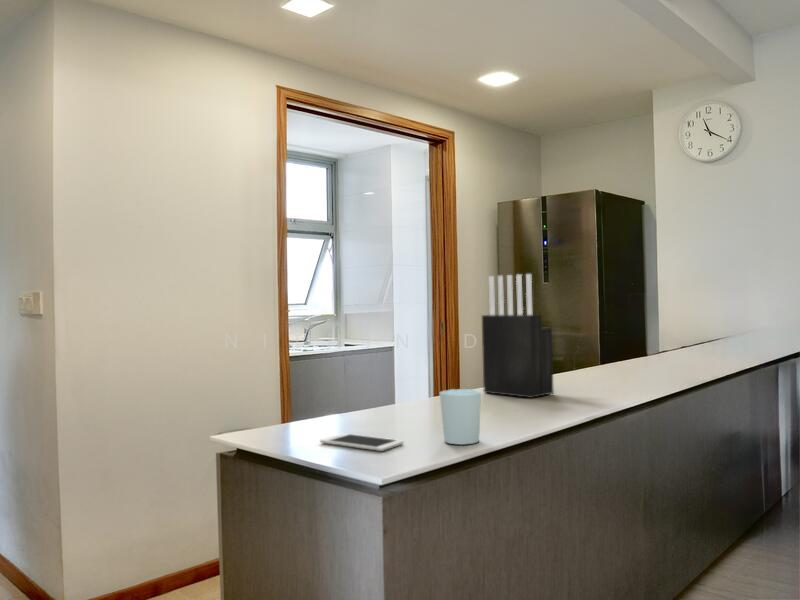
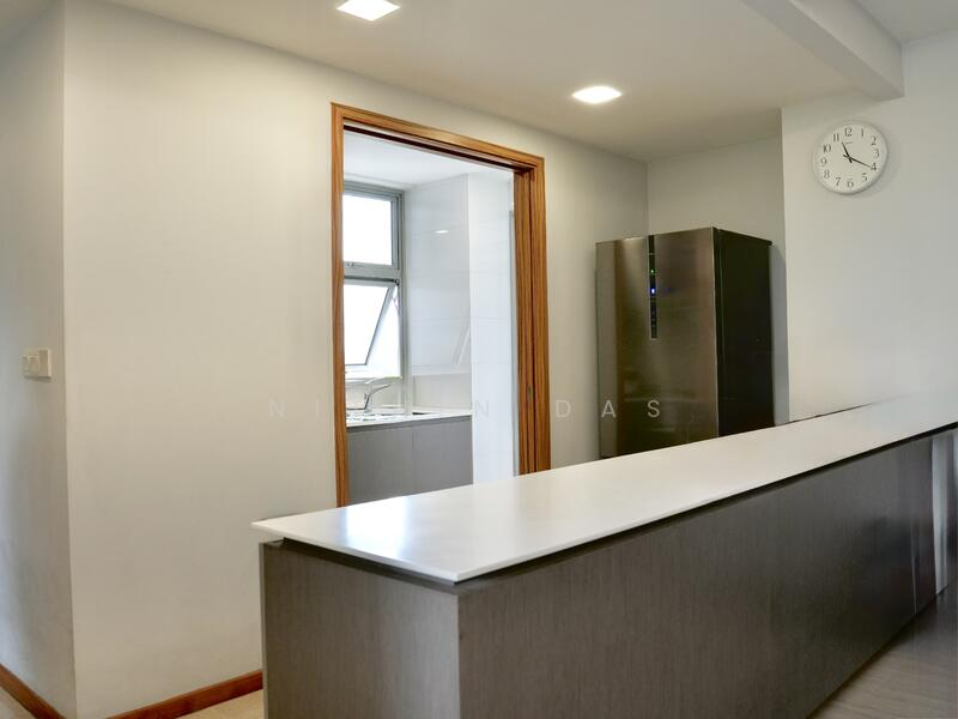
- knife block [481,273,555,399]
- cell phone [319,432,405,452]
- cup [439,388,482,446]
